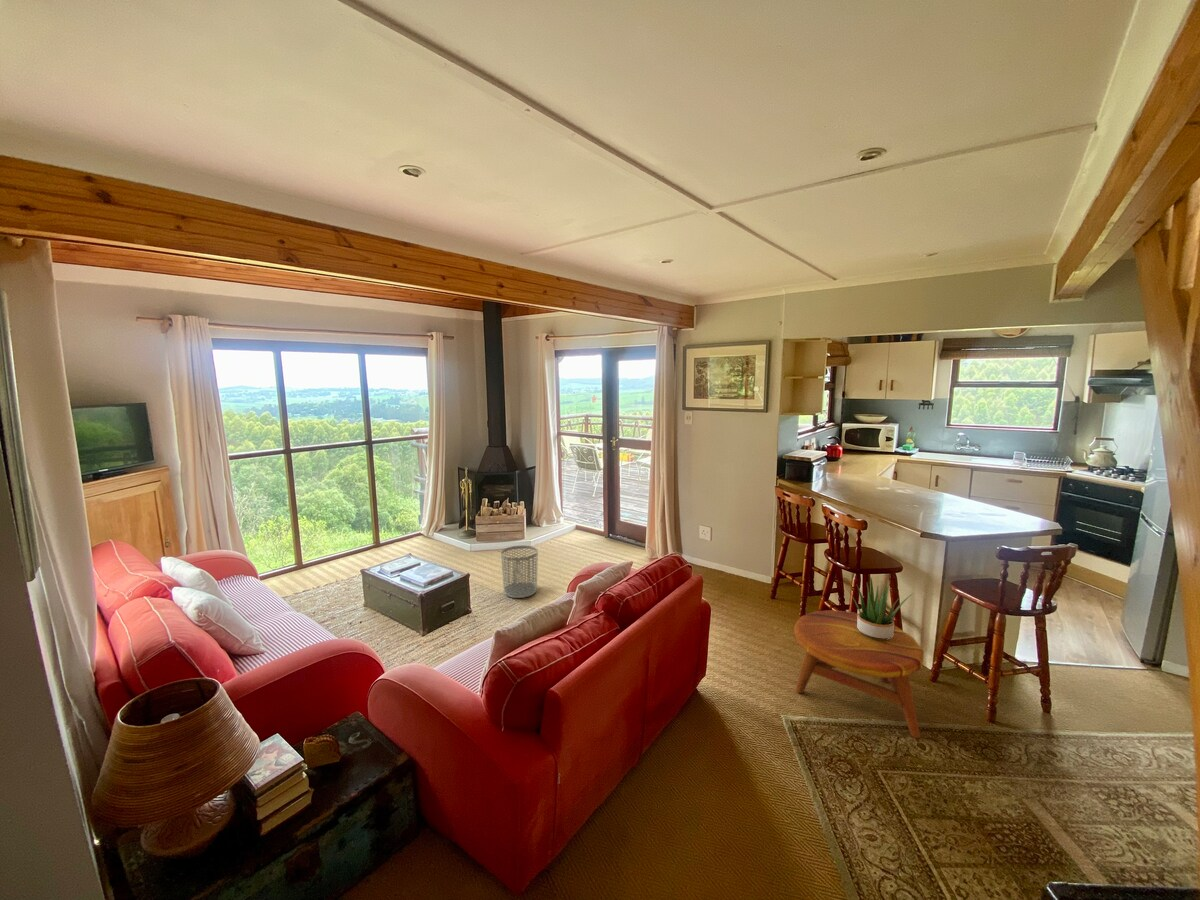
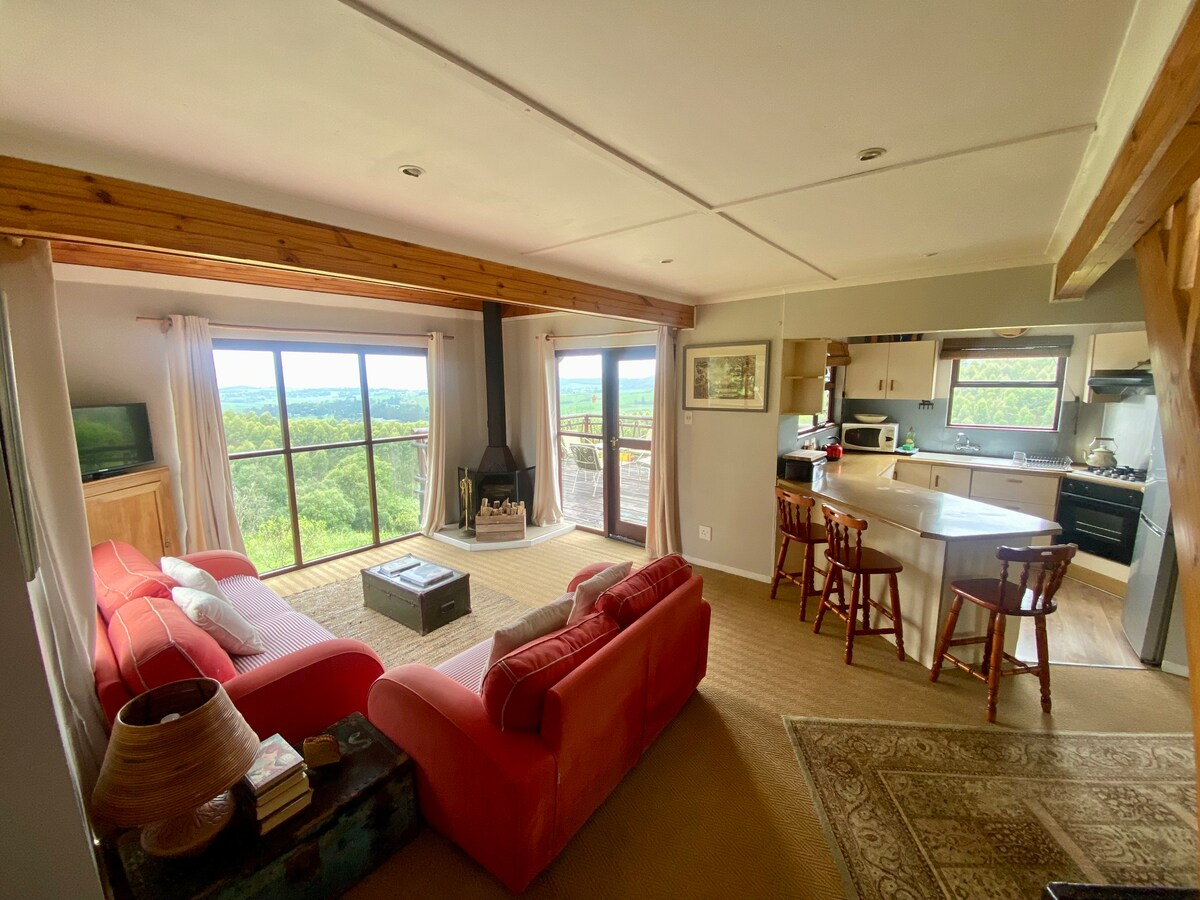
- potted plant [846,576,913,639]
- waste bin [500,545,539,599]
- side table [793,609,925,739]
